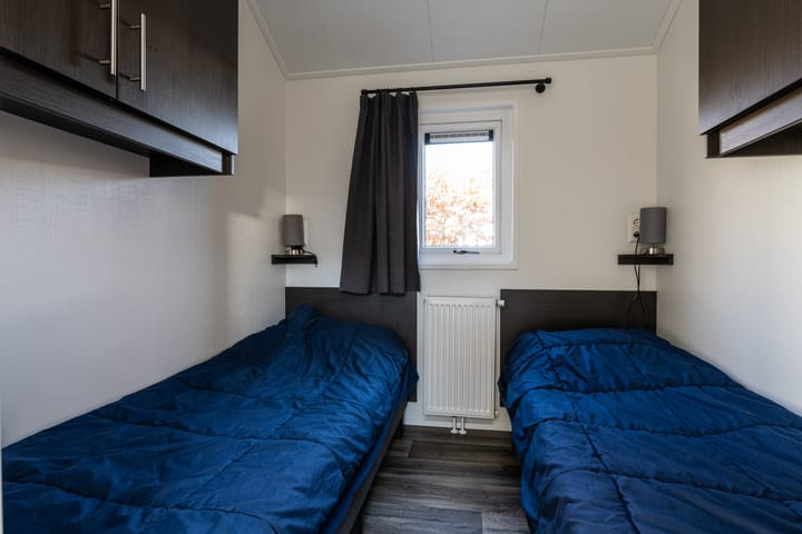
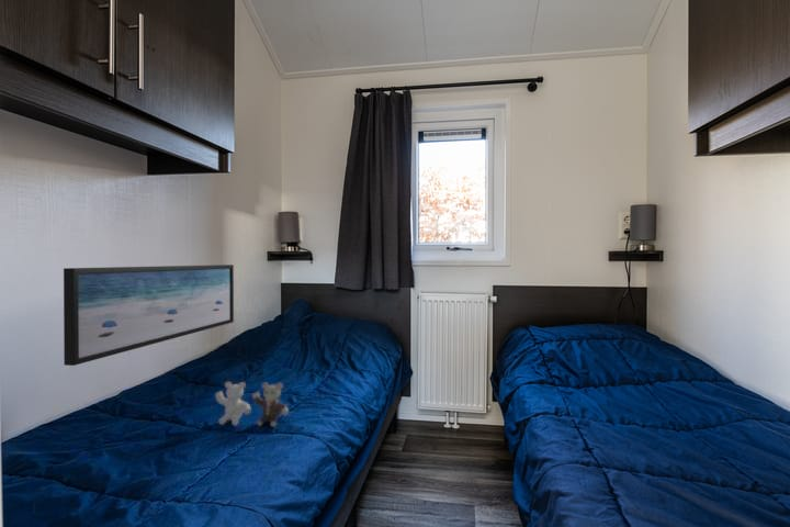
+ wall art [63,264,235,367]
+ teddy bear [214,381,290,428]
